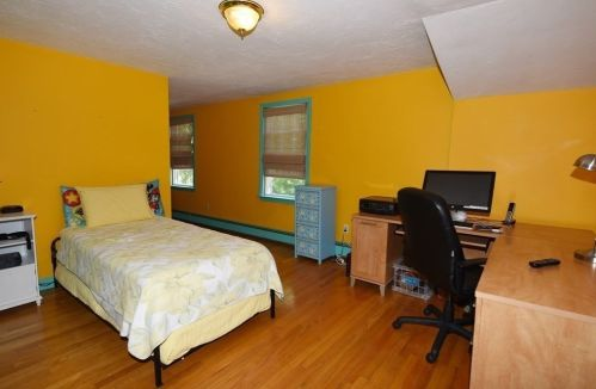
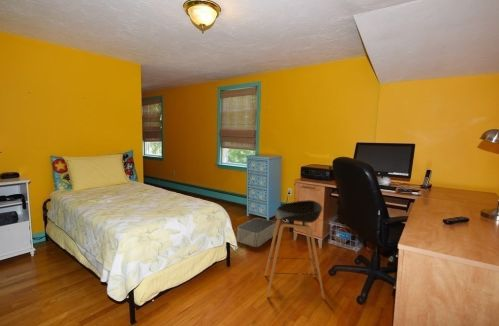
+ stool [264,199,326,300]
+ storage bin [236,217,276,248]
